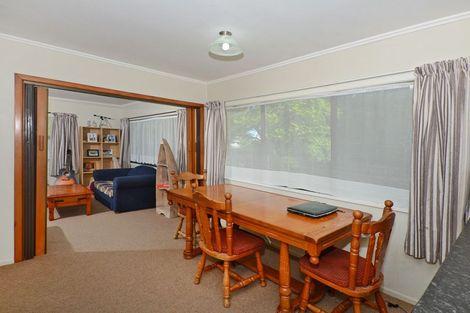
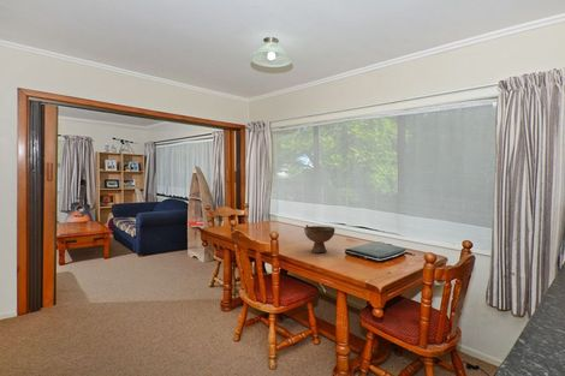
+ bowl [303,223,335,253]
